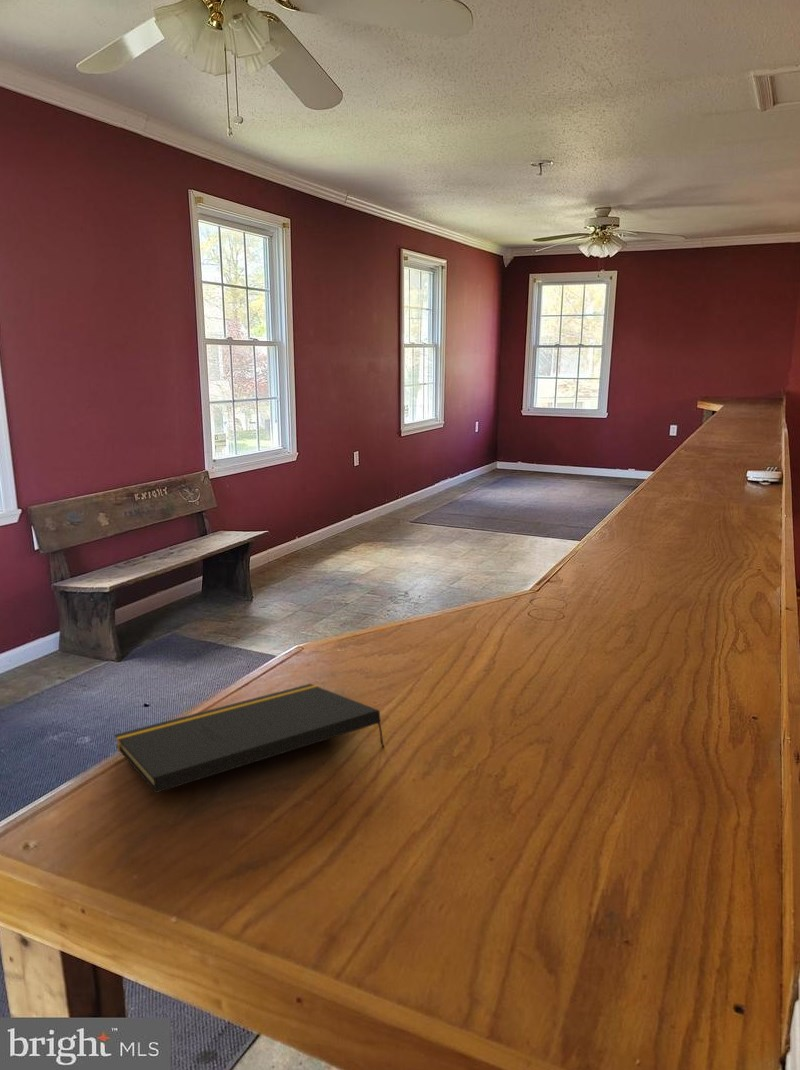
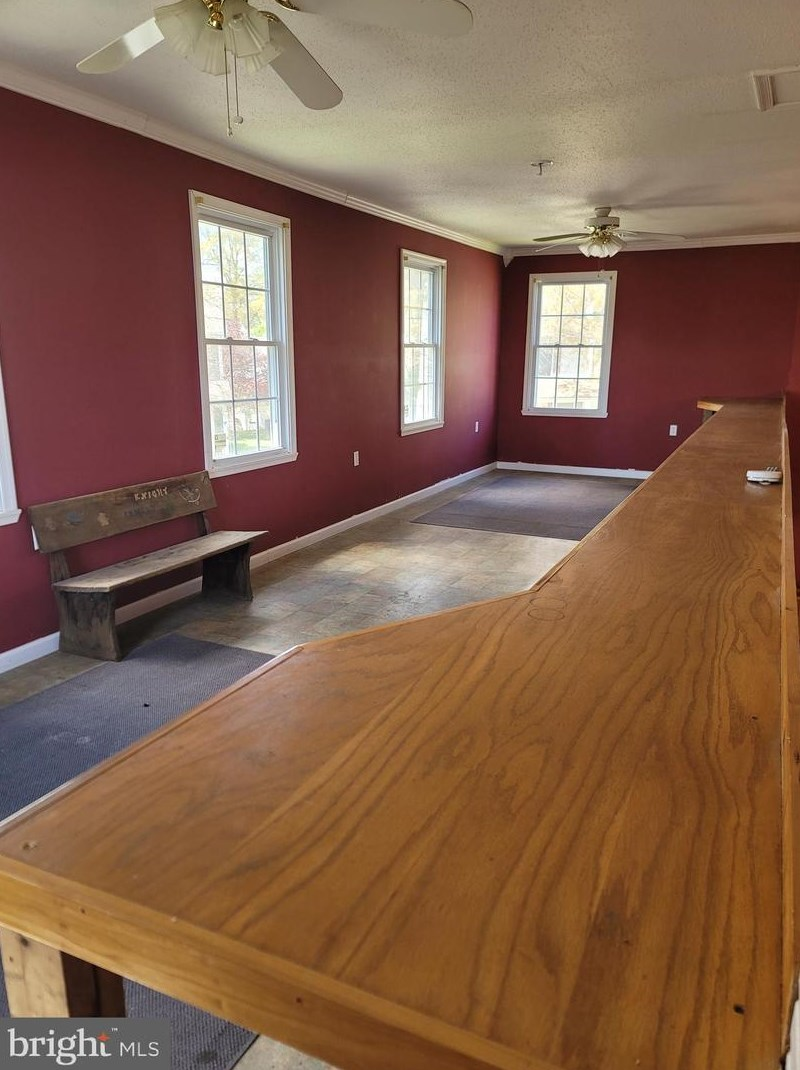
- notepad [114,683,385,794]
